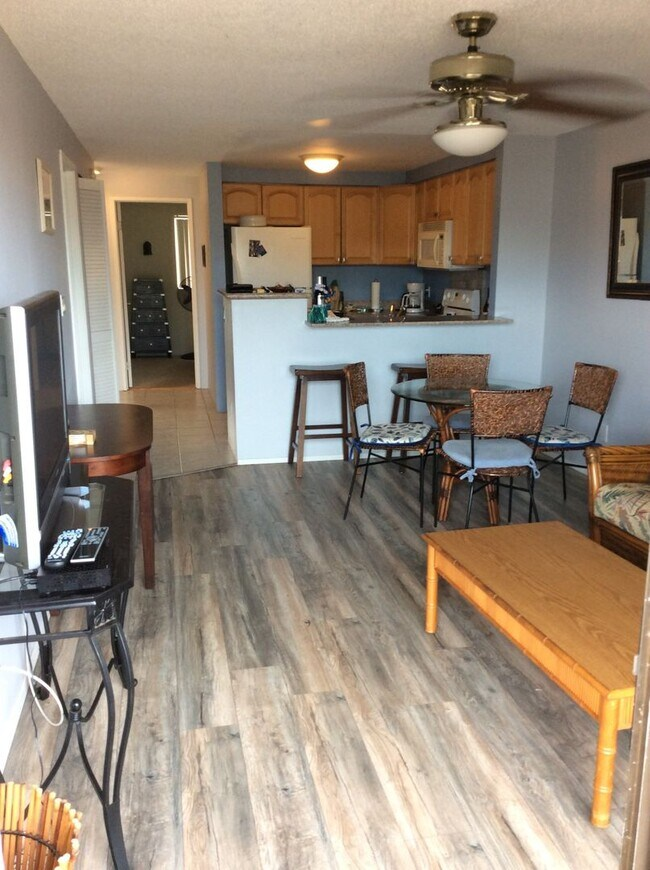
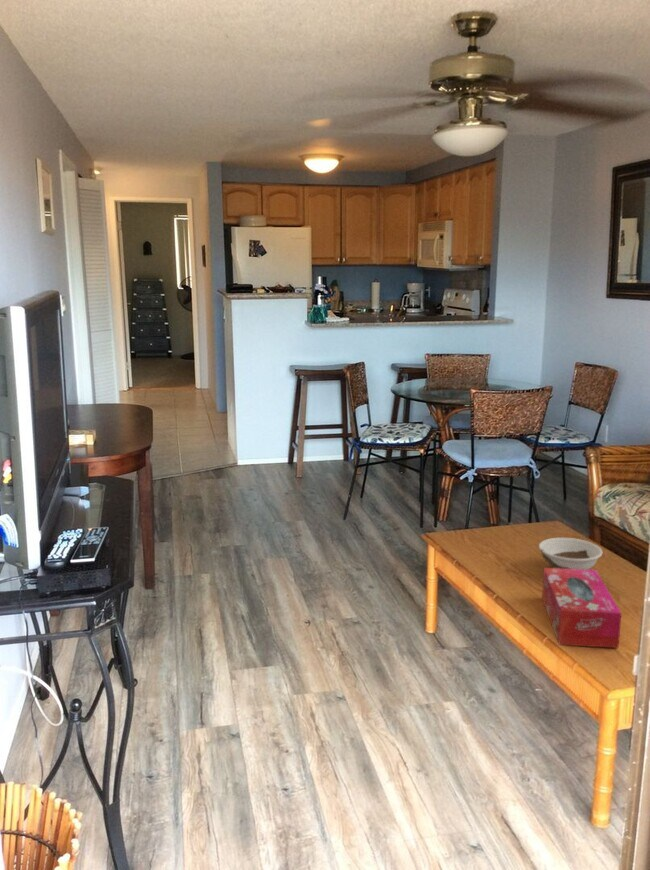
+ tissue box [541,567,622,649]
+ bowl [538,537,603,570]
